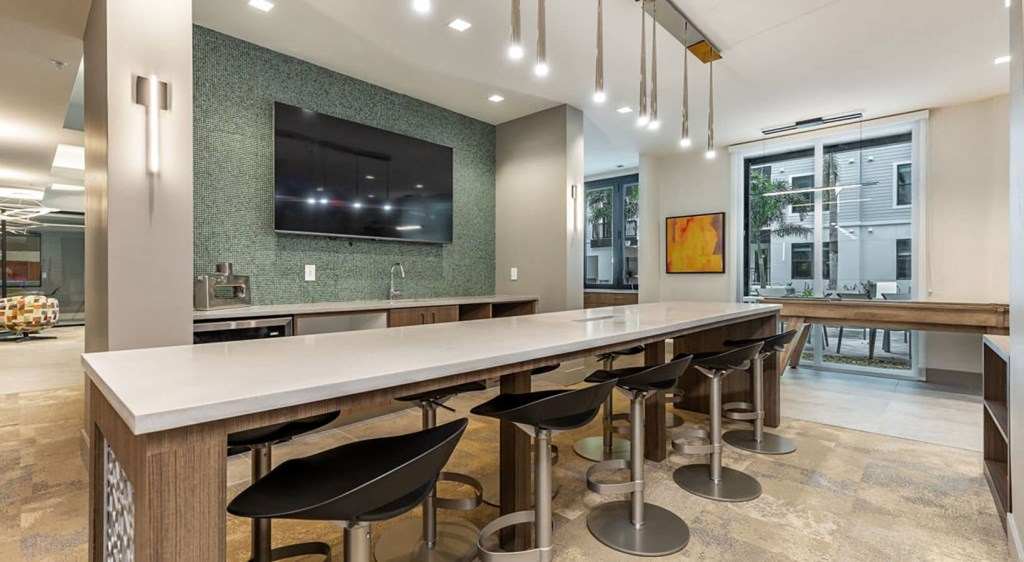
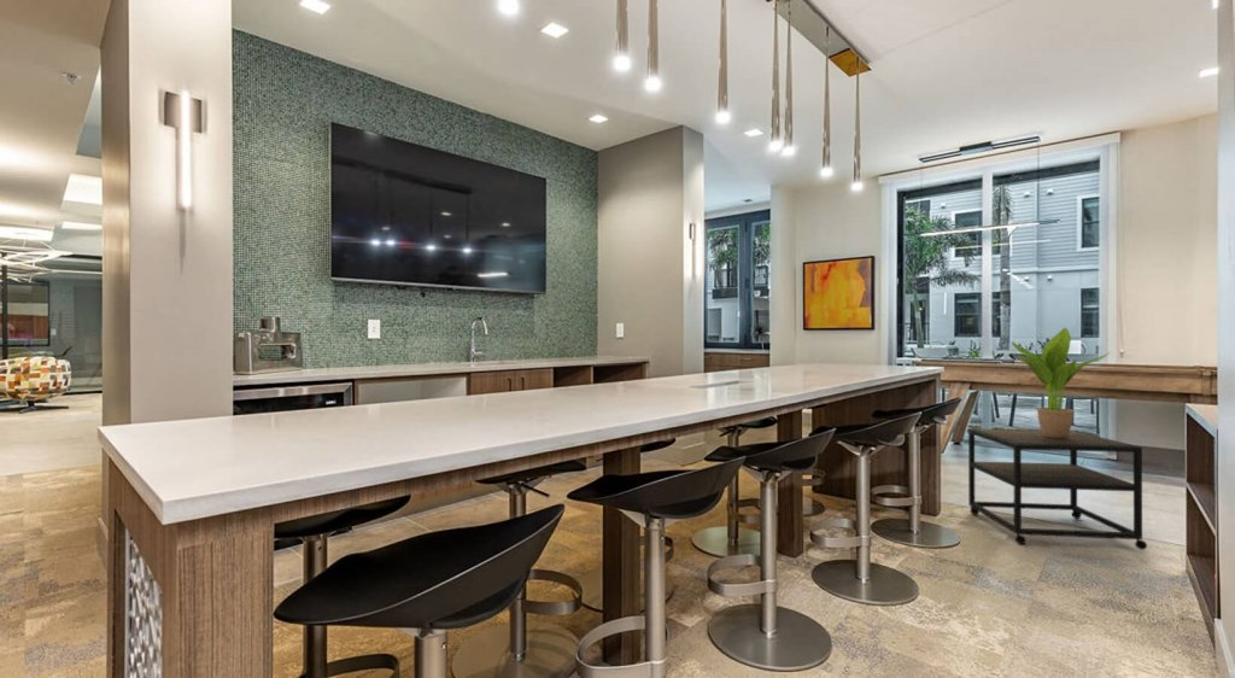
+ side table [967,428,1148,550]
+ potted plant [1011,327,1111,438]
